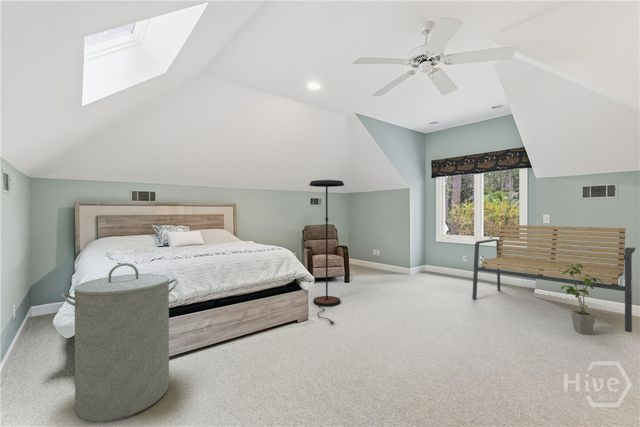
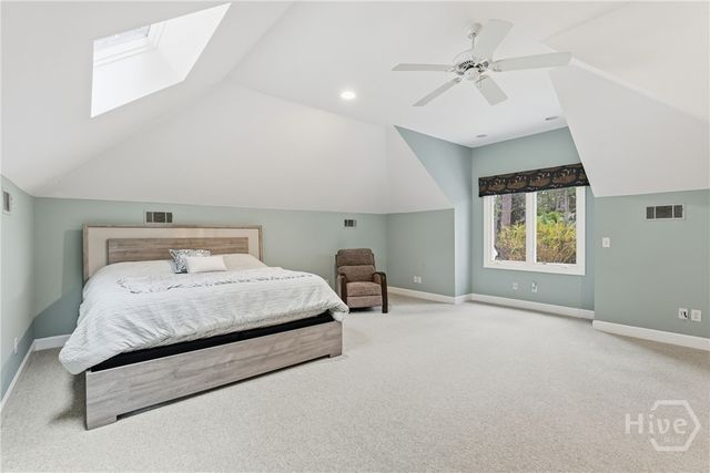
- house plant [559,264,604,336]
- floor lamp [308,179,345,324]
- bench [471,224,636,333]
- laundry hamper [60,262,179,423]
